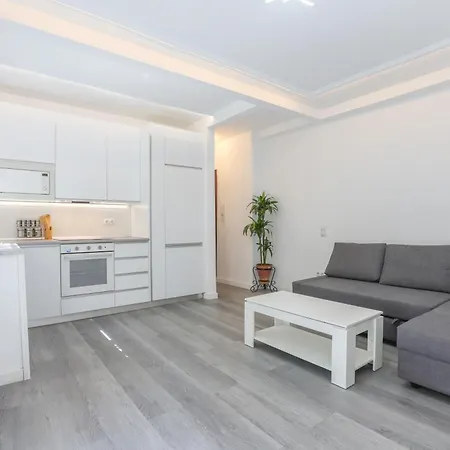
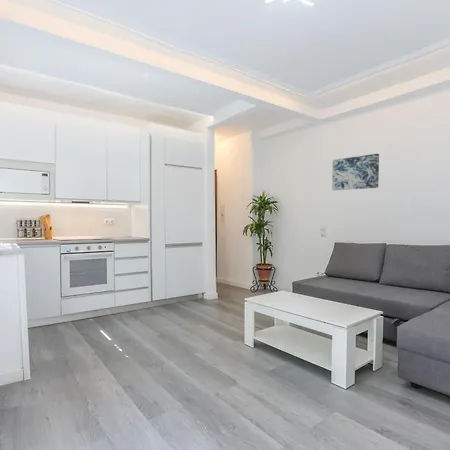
+ wall art [331,153,380,191]
